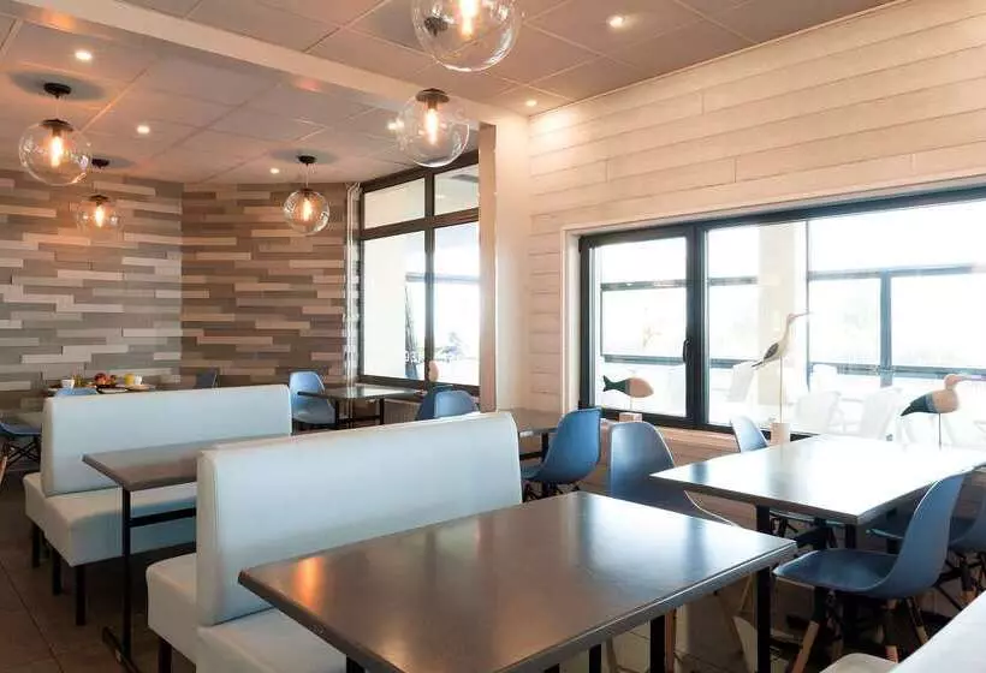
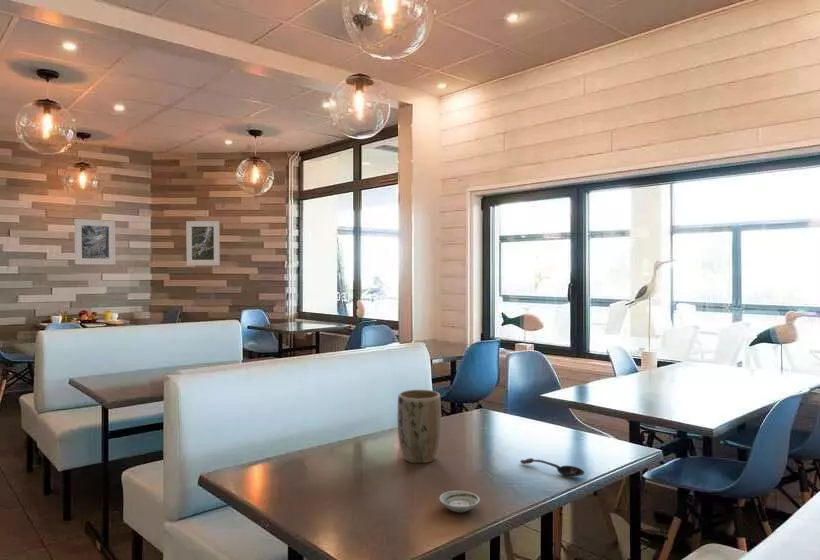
+ saucer [438,490,481,513]
+ spoon [519,457,586,477]
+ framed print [185,220,221,266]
+ plant pot [397,389,442,464]
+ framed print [73,218,117,265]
